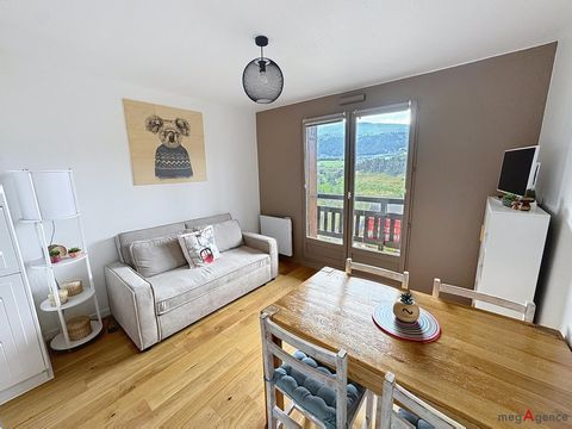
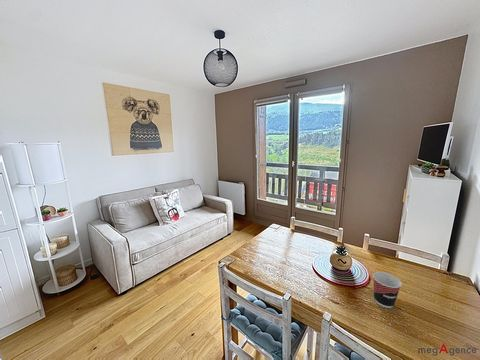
+ cup [372,271,403,309]
